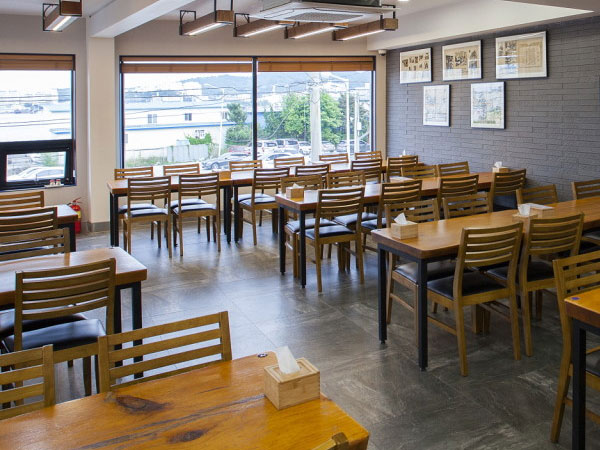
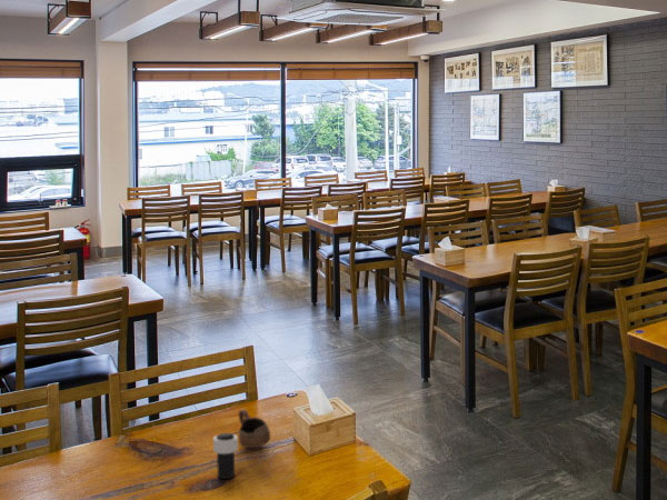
+ cup [212,432,239,480]
+ cup [238,409,271,449]
